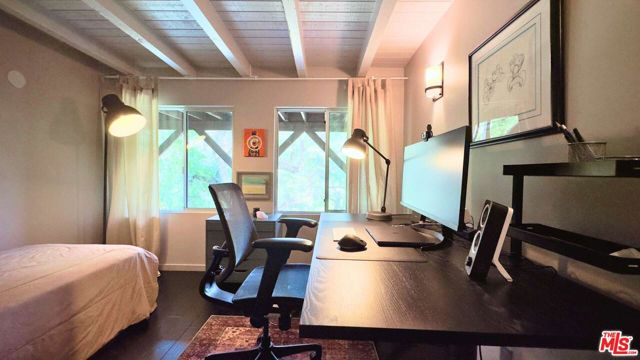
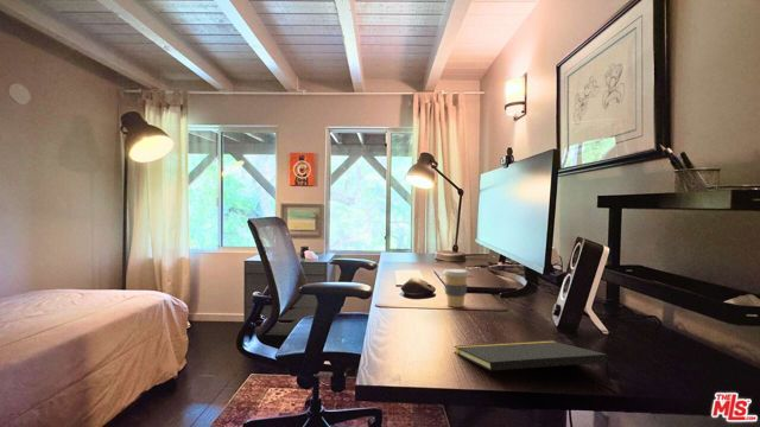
+ notepad [454,339,612,381]
+ coffee cup [442,268,470,308]
